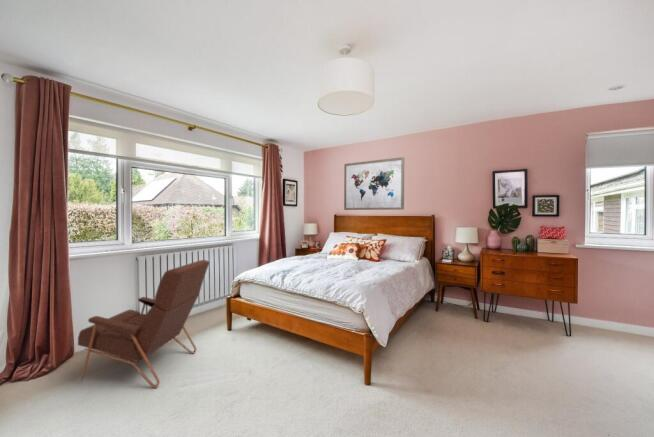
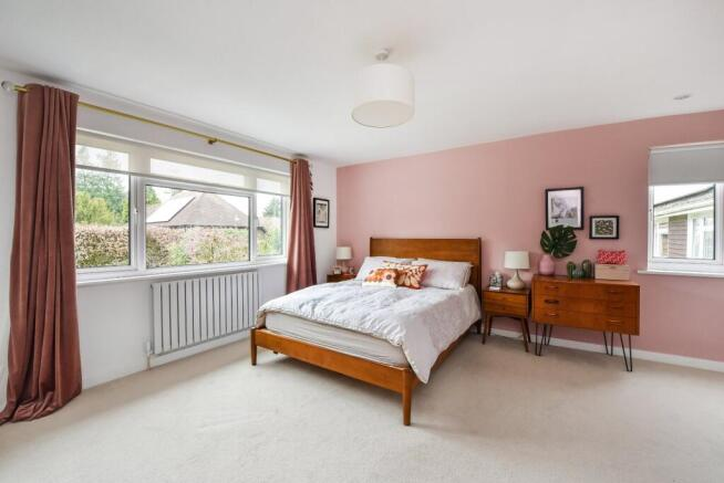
- armchair [77,259,211,389]
- wall art [343,156,405,211]
